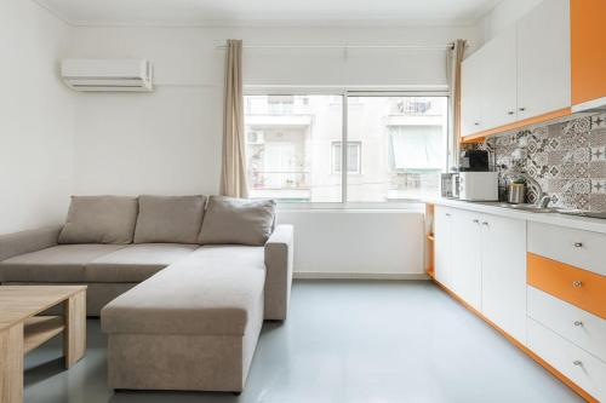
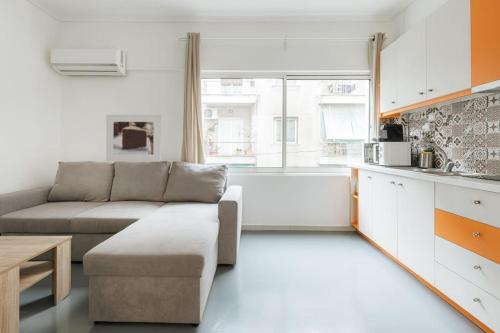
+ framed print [105,114,162,163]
